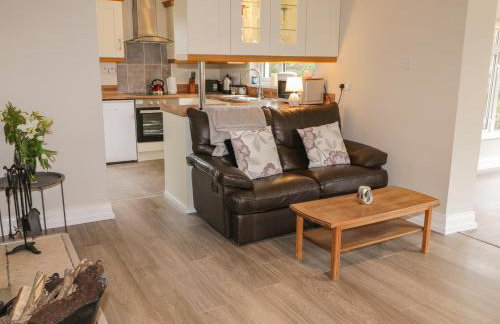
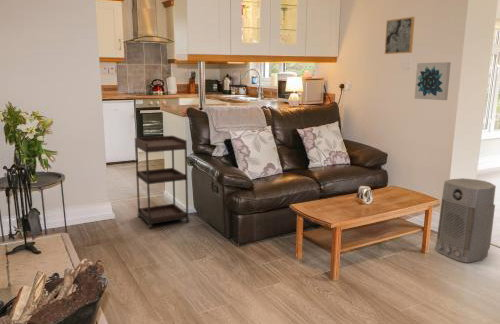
+ air purifier [434,177,497,264]
+ wall art [384,16,416,55]
+ wall art [414,61,452,101]
+ shelving unit [134,135,191,229]
